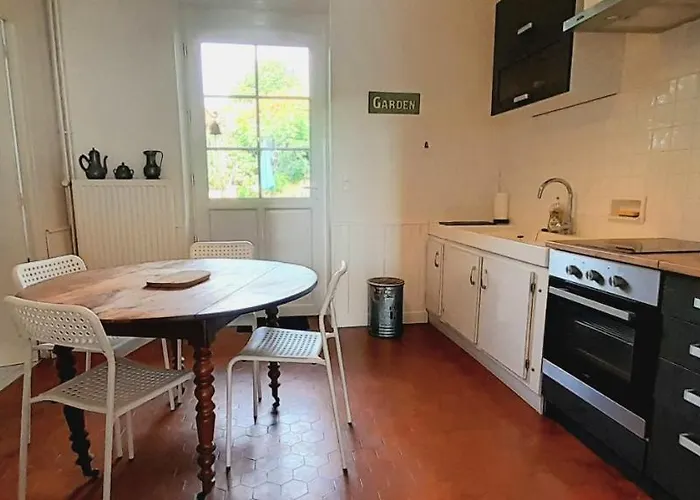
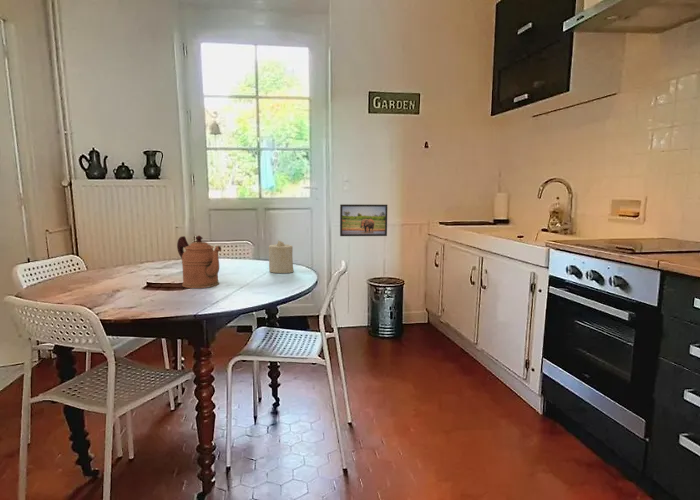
+ coffeepot [176,234,222,289]
+ candle [268,239,294,274]
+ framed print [339,203,388,237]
